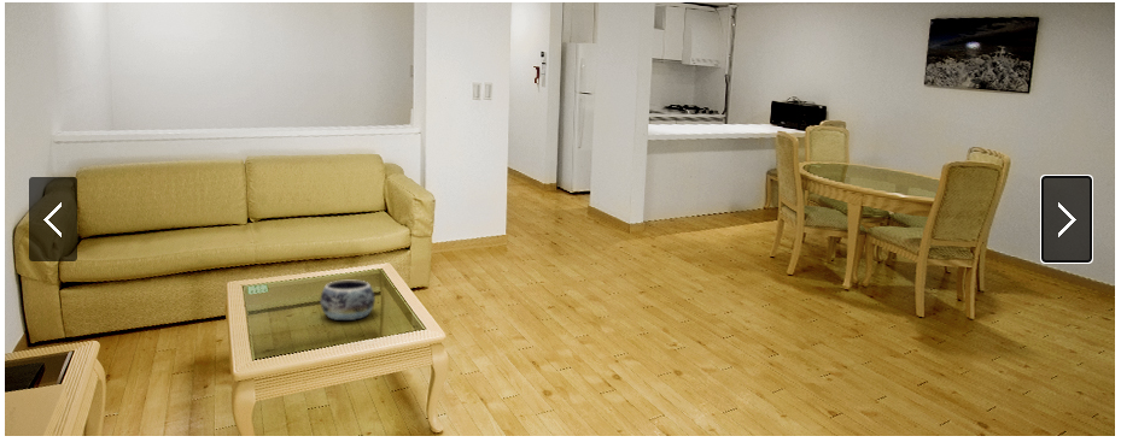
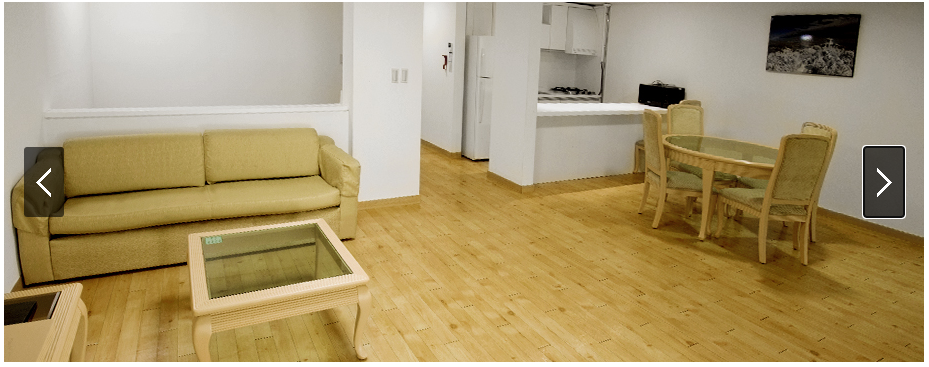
- decorative bowl [319,279,376,322]
